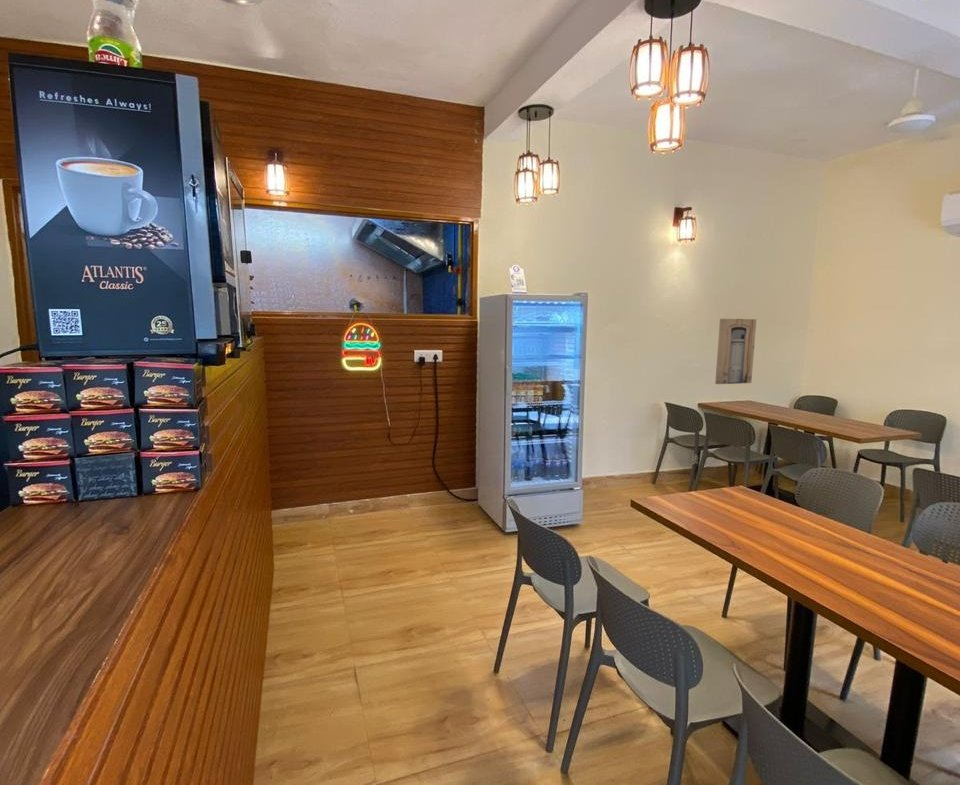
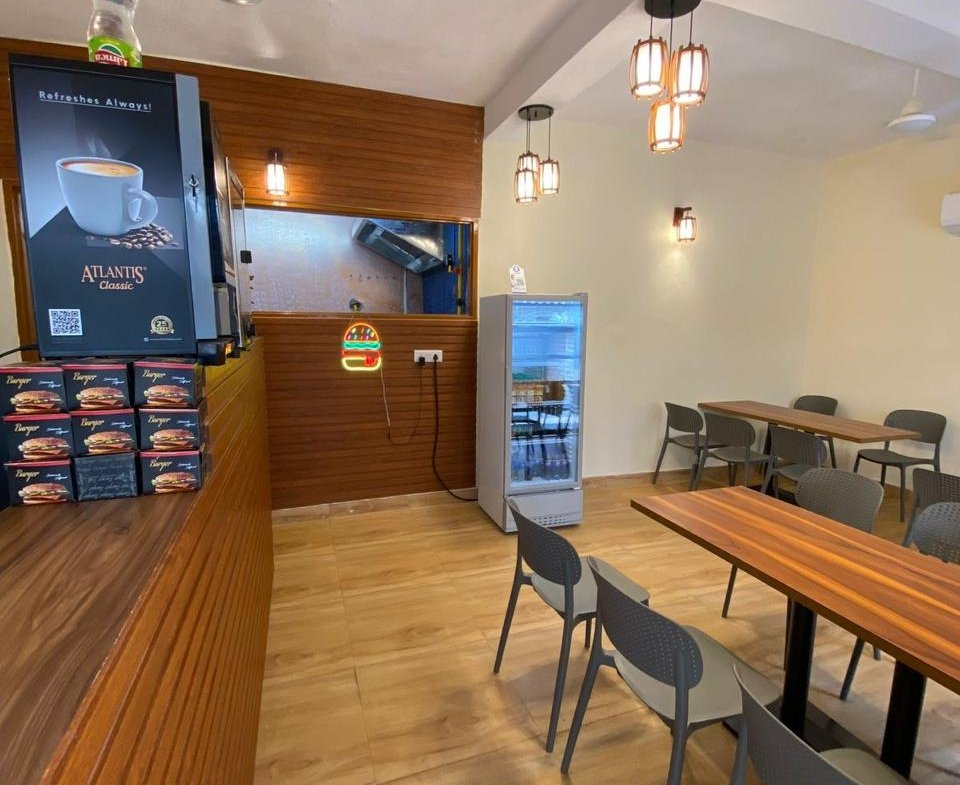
- wall art [714,318,757,385]
